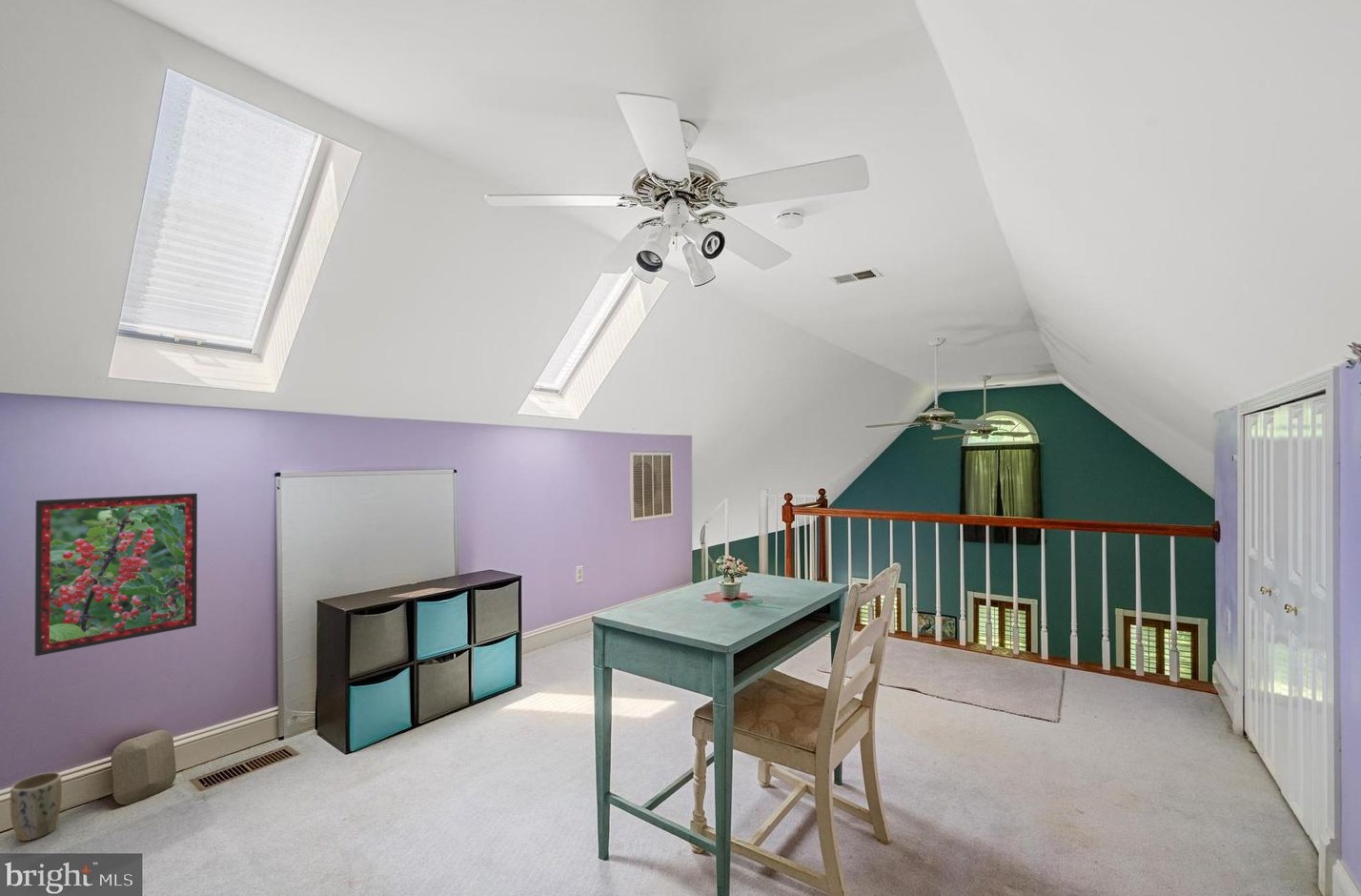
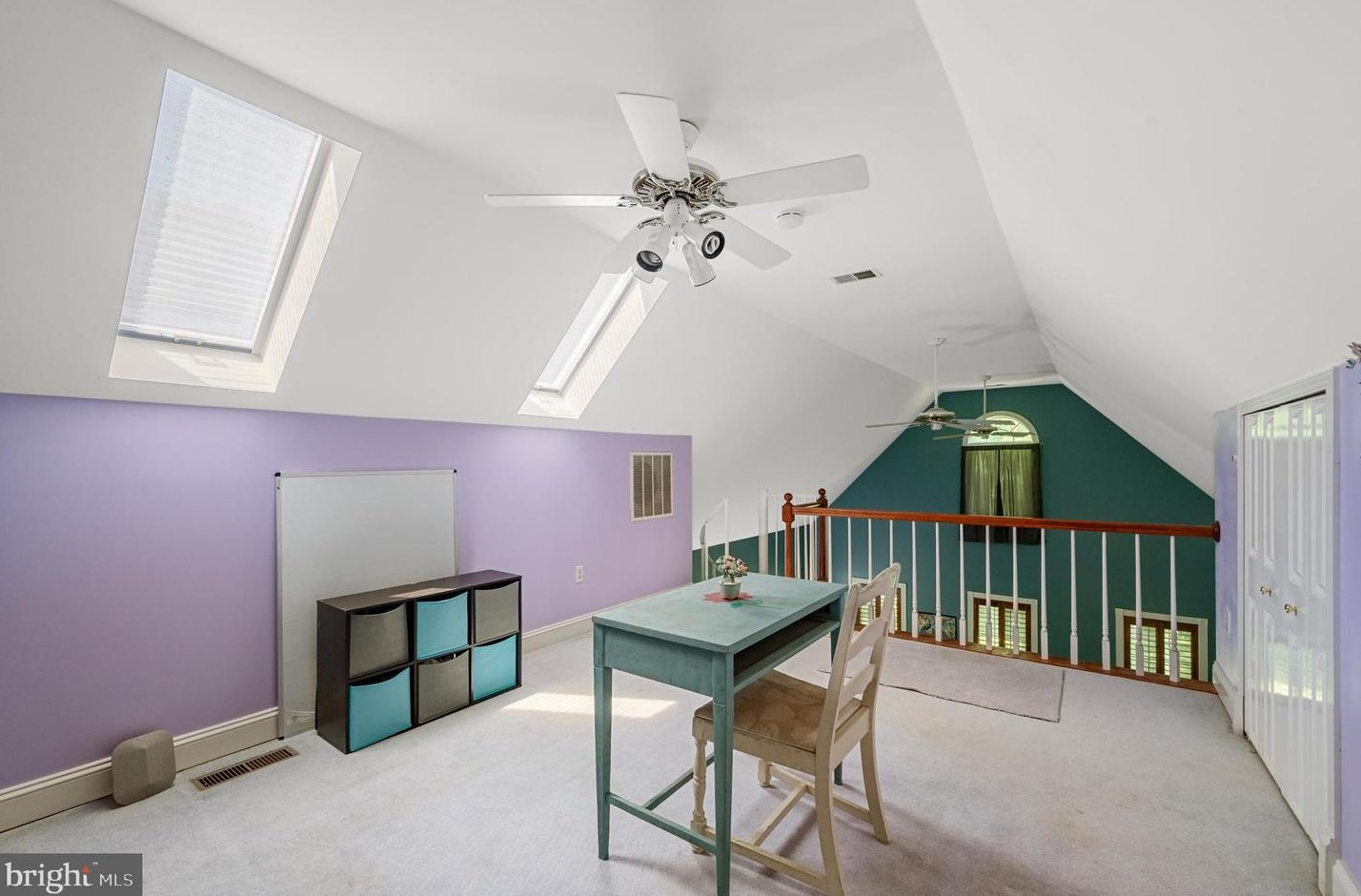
- plant pot [10,771,63,842]
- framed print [33,493,198,657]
